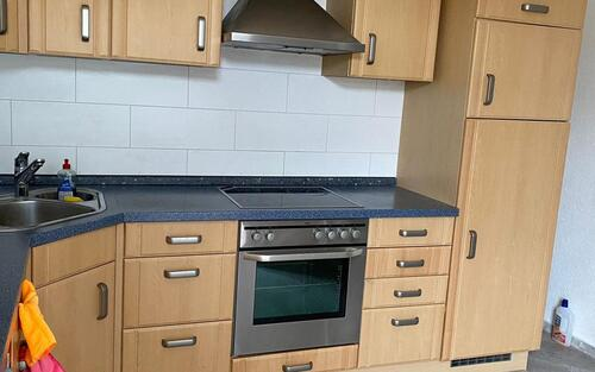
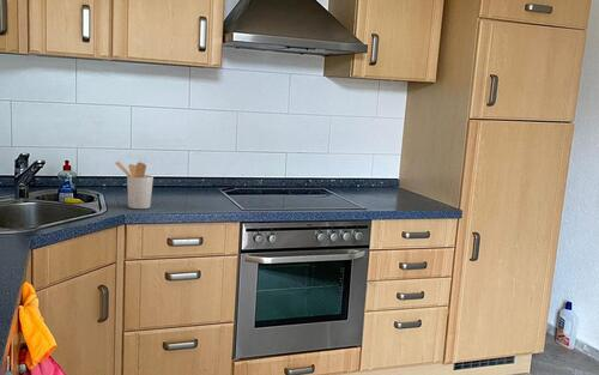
+ utensil holder [114,161,155,210]
